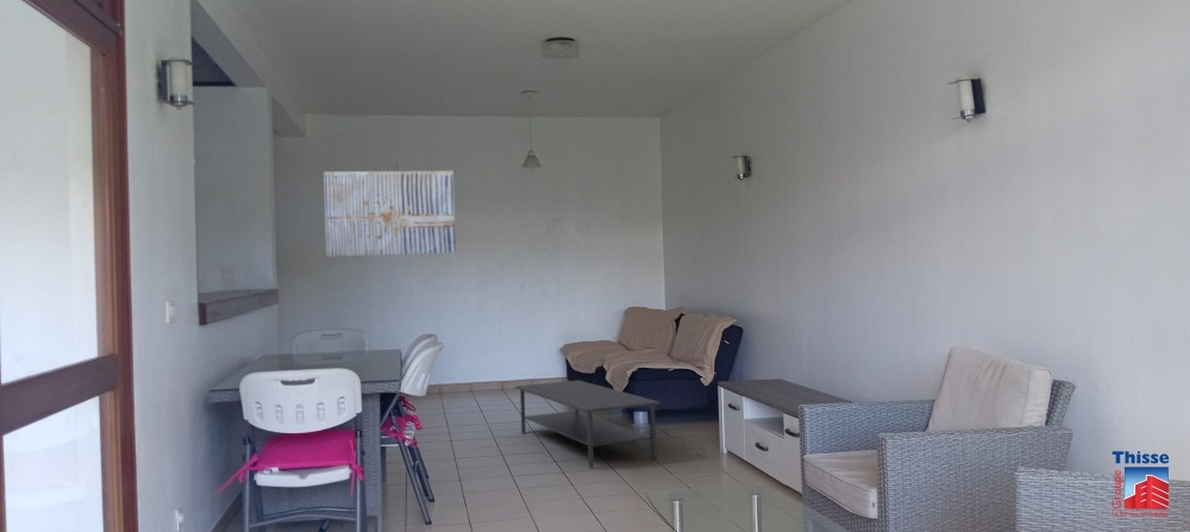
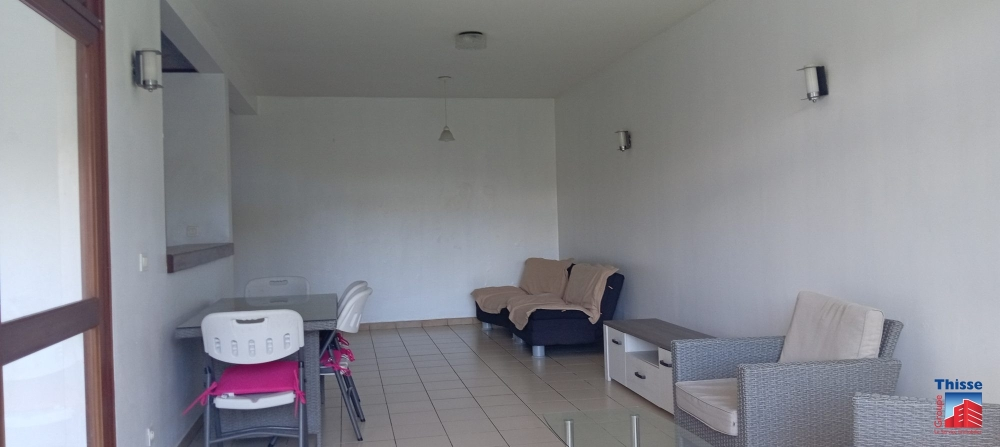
- coffee table [514,380,662,469]
- wall art [322,169,457,258]
